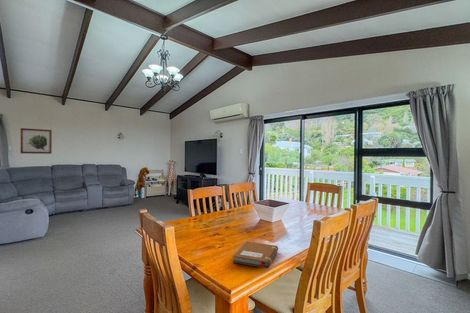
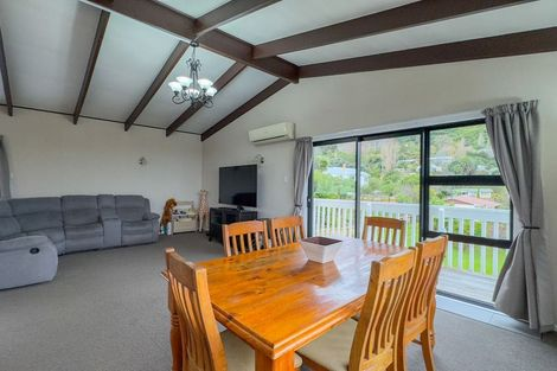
- notebook [232,240,279,269]
- wall art [20,127,53,155]
